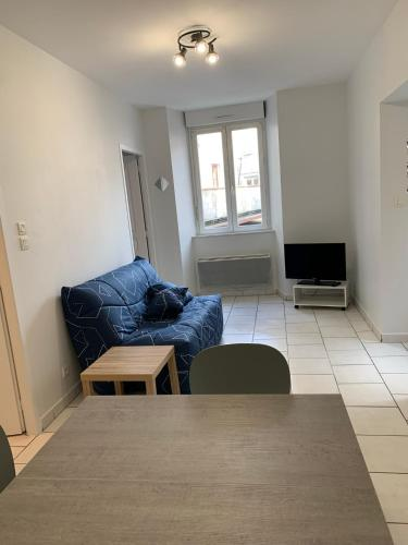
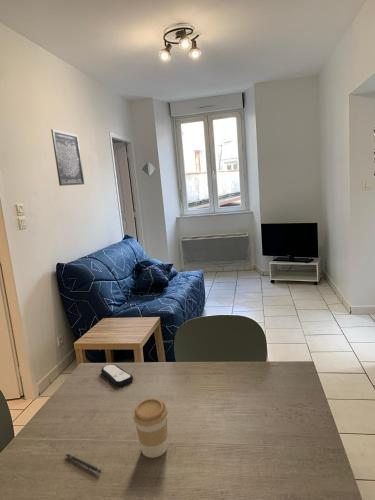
+ remote control [100,363,134,387]
+ pen [65,453,102,474]
+ coffee cup [132,397,169,459]
+ wall art [50,128,85,187]
